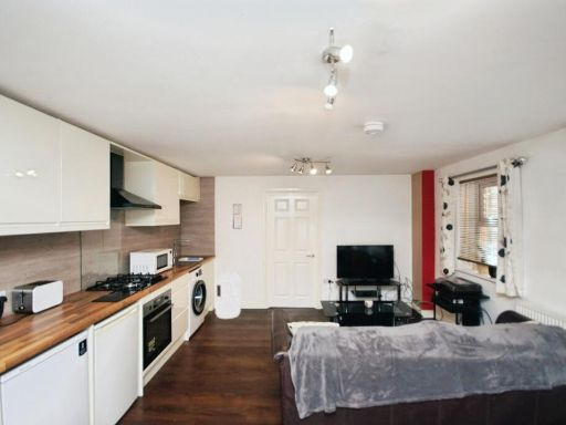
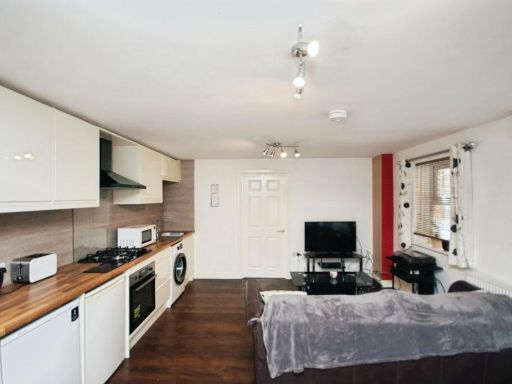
- air purifier [214,272,242,320]
